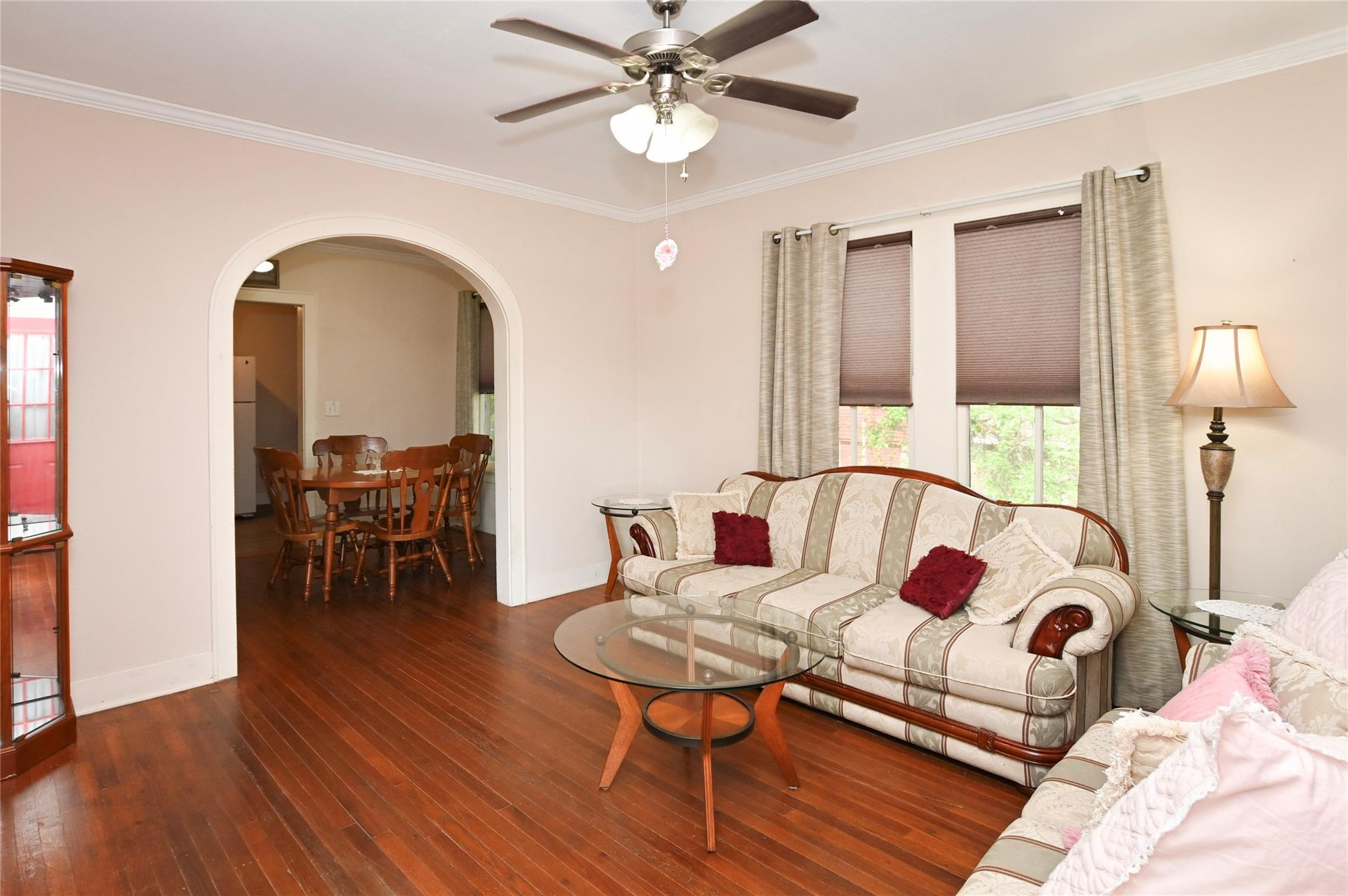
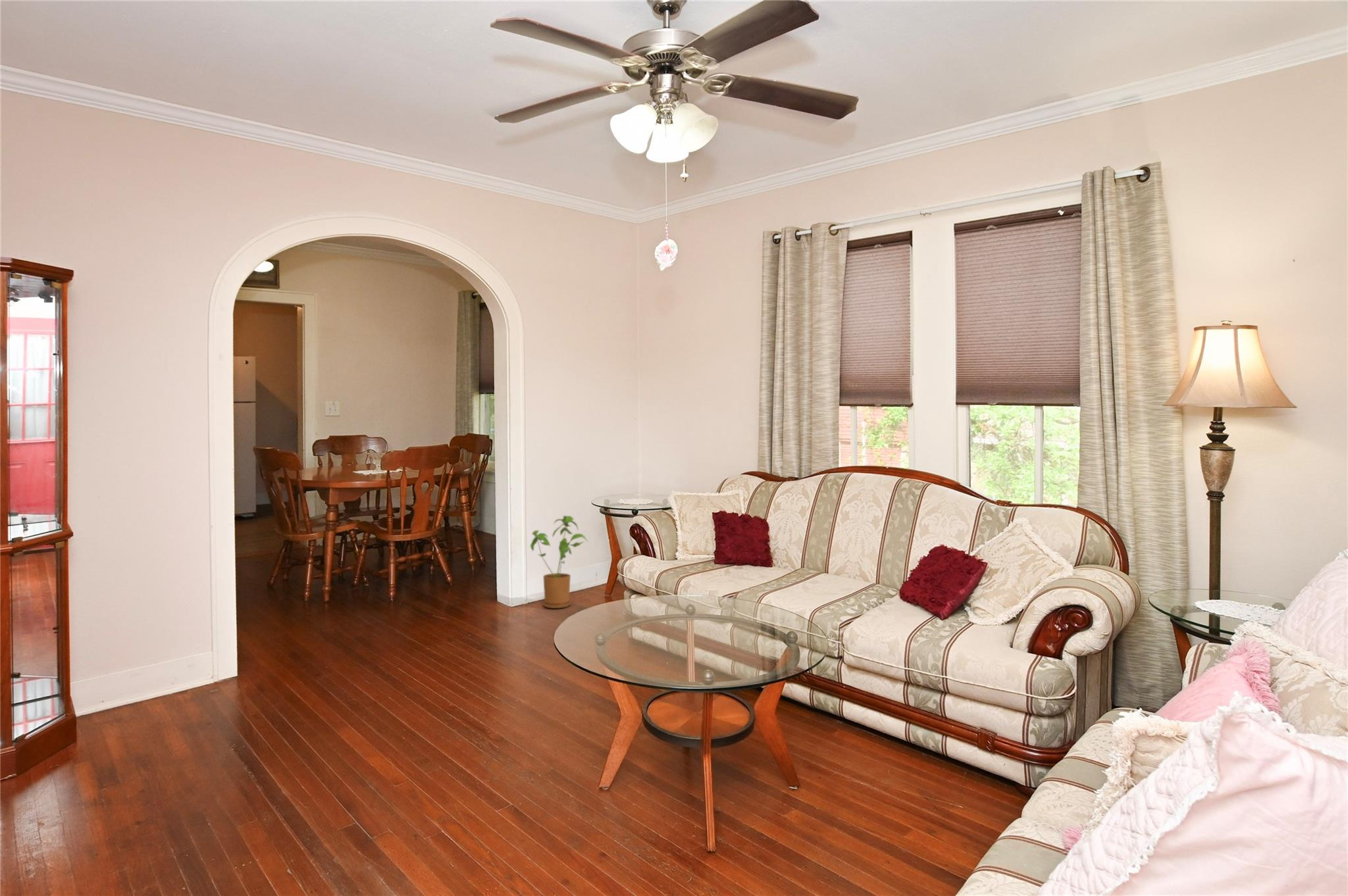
+ house plant [530,515,589,609]
